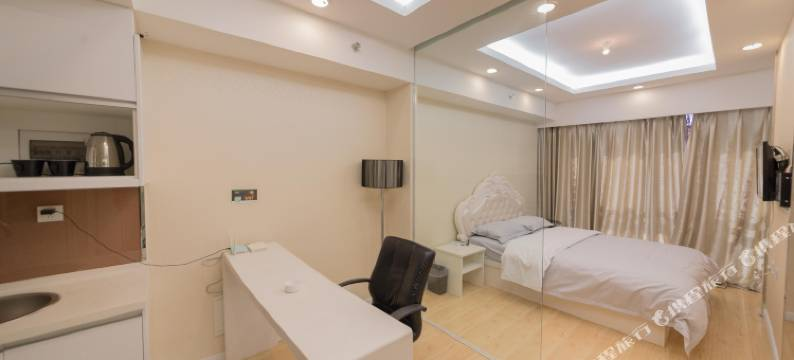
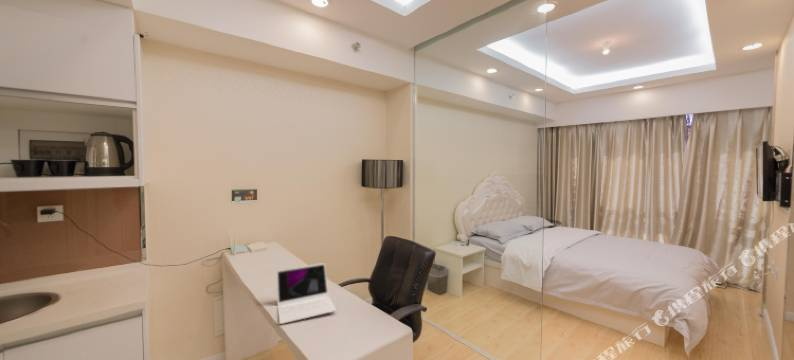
+ laptop [276,262,337,325]
